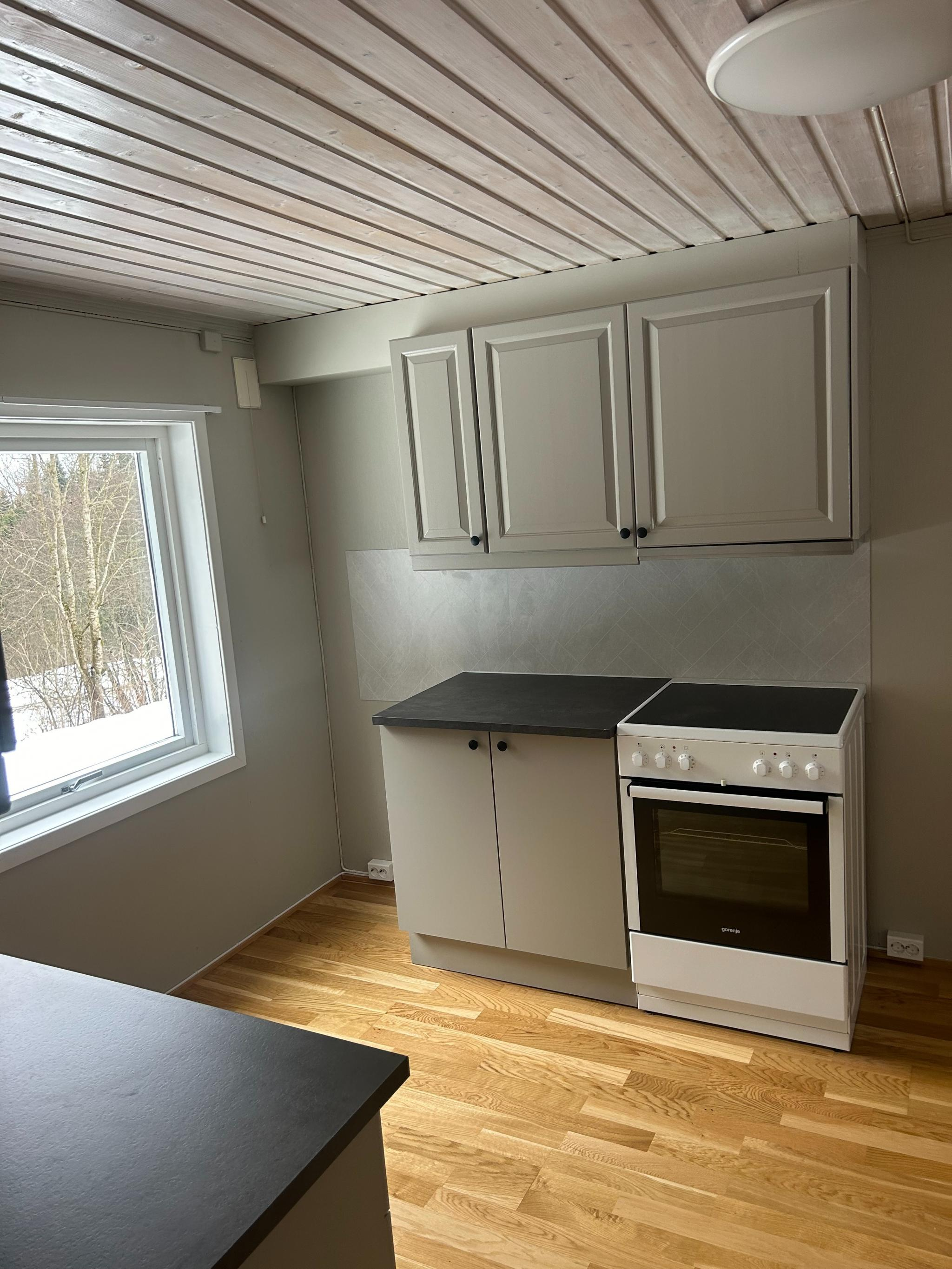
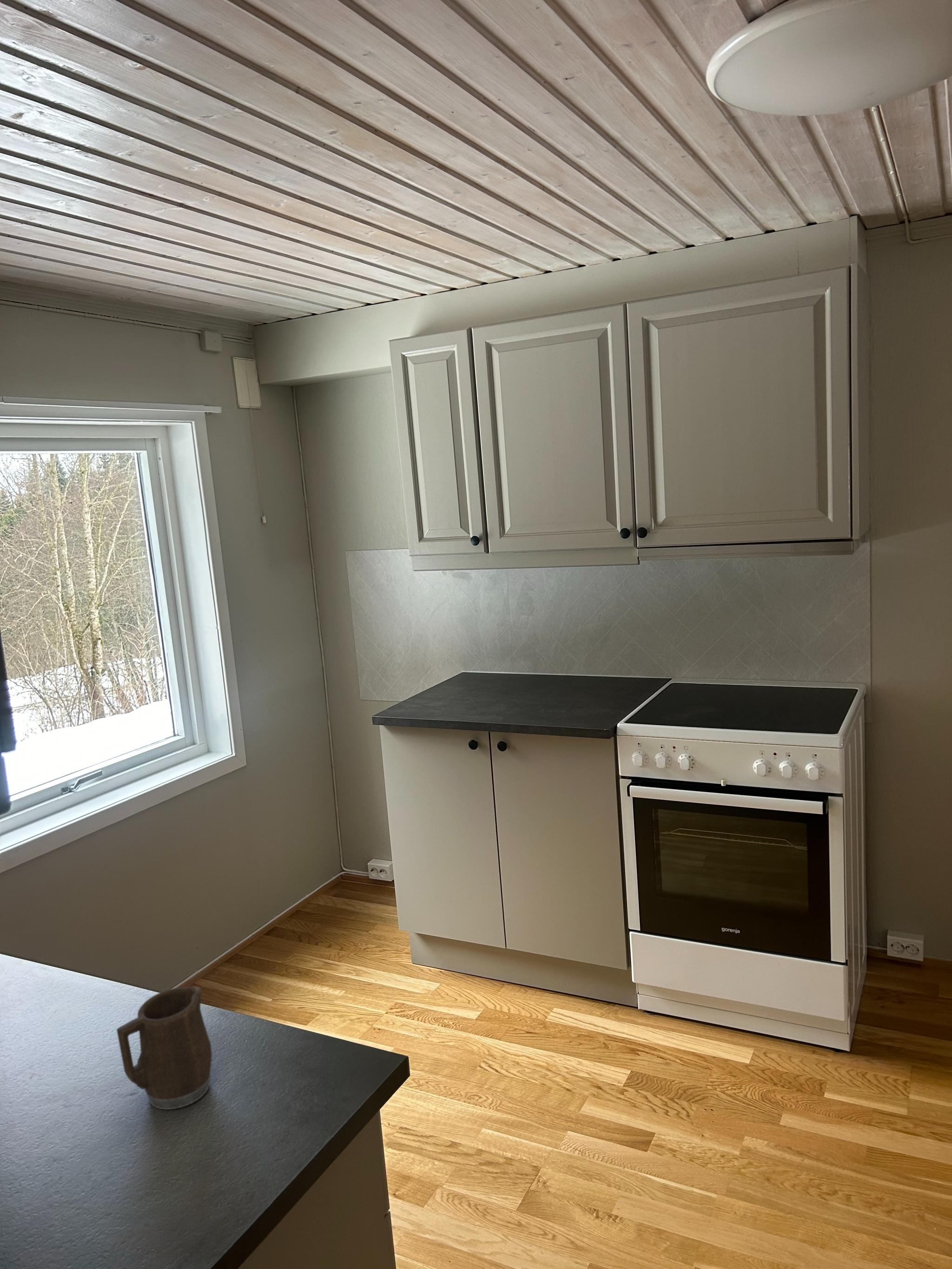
+ mug [116,986,212,1110]
